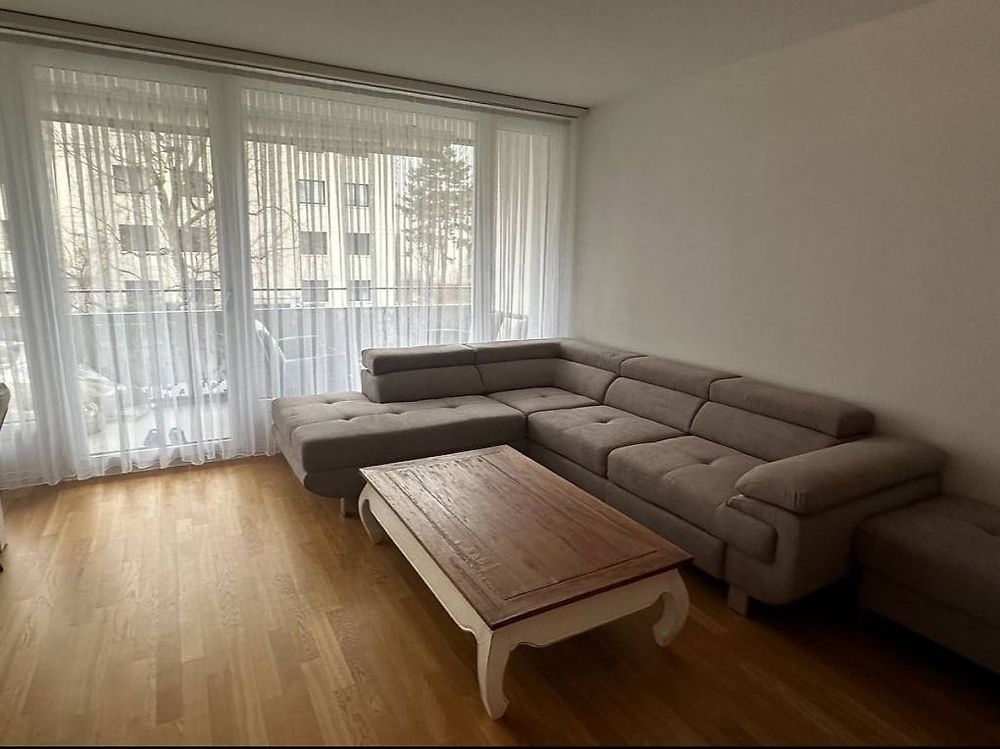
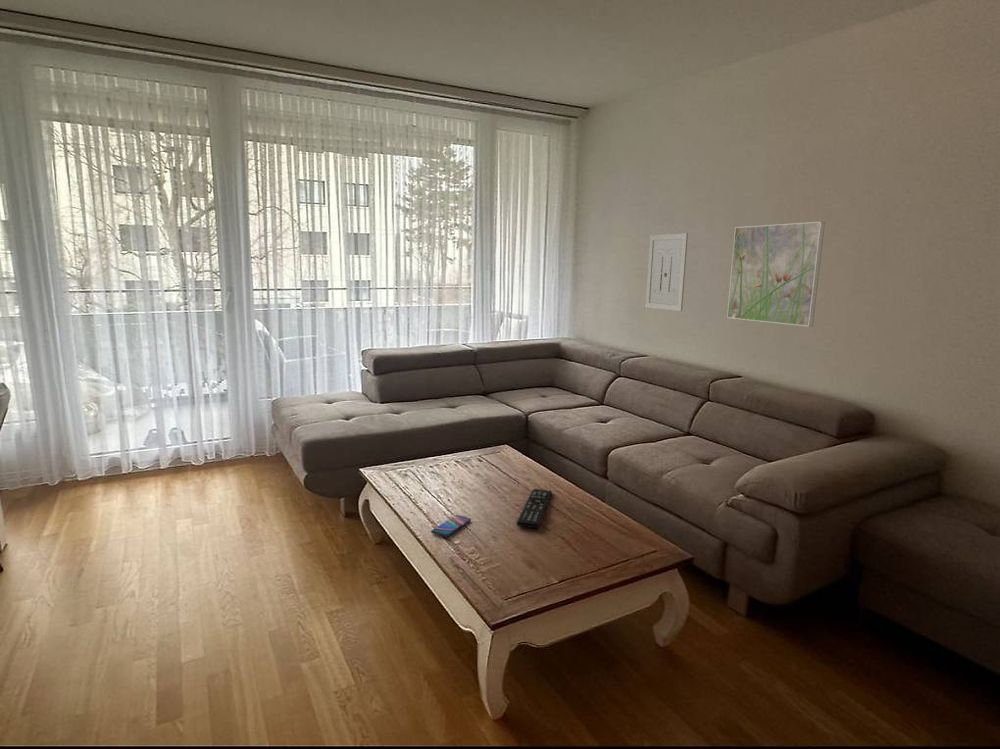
+ wall art [645,232,689,312]
+ remote control [516,488,553,529]
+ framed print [726,221,826,327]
+ smartphone [430,514,472,538]
